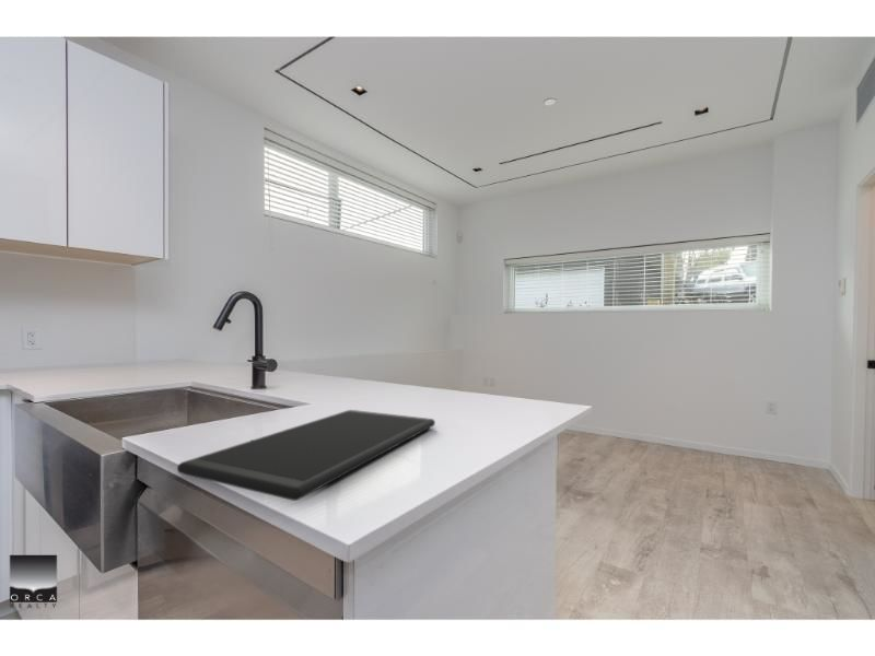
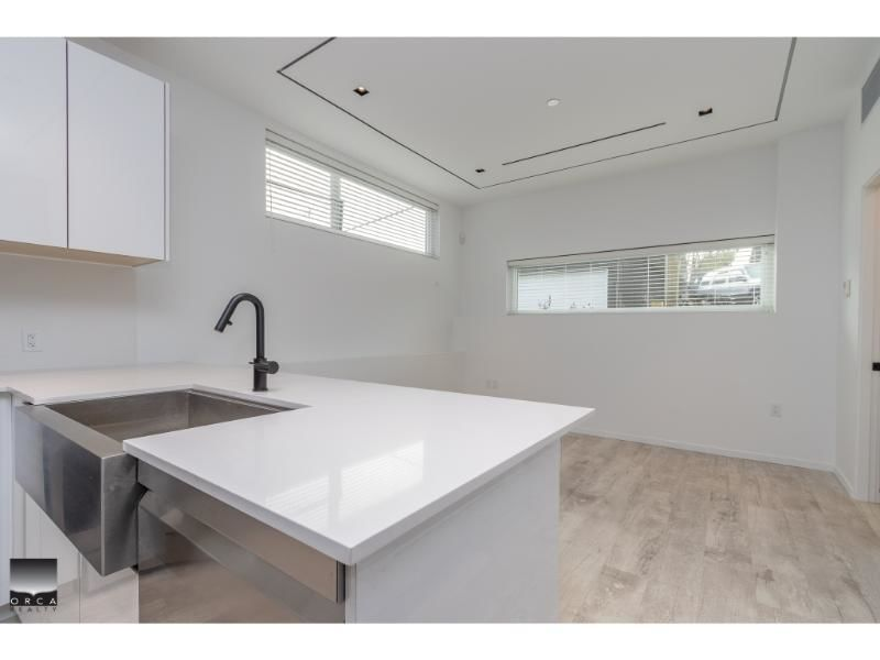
- cutting board [176,409,436,502]
